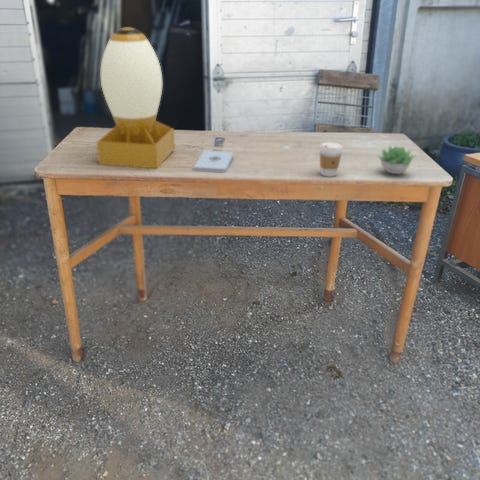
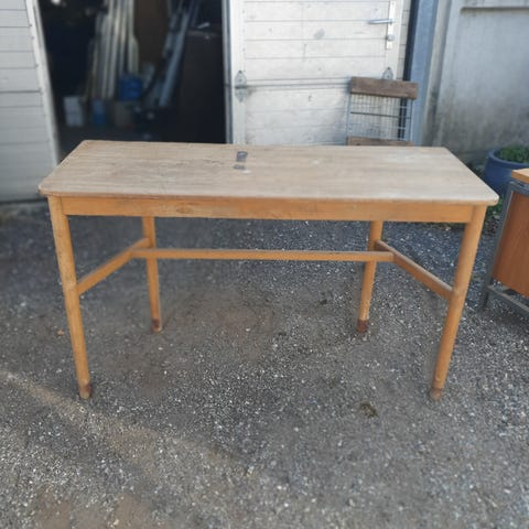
- coffee cup [318,141,344,178]
- desk lamp [95,27,176,170]
- notepad [193,149,234,174]
- succulent plant [376,145,416,175]
